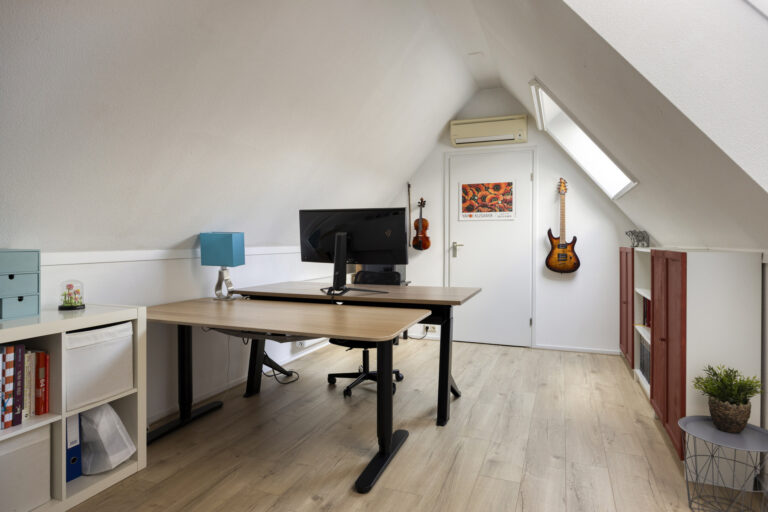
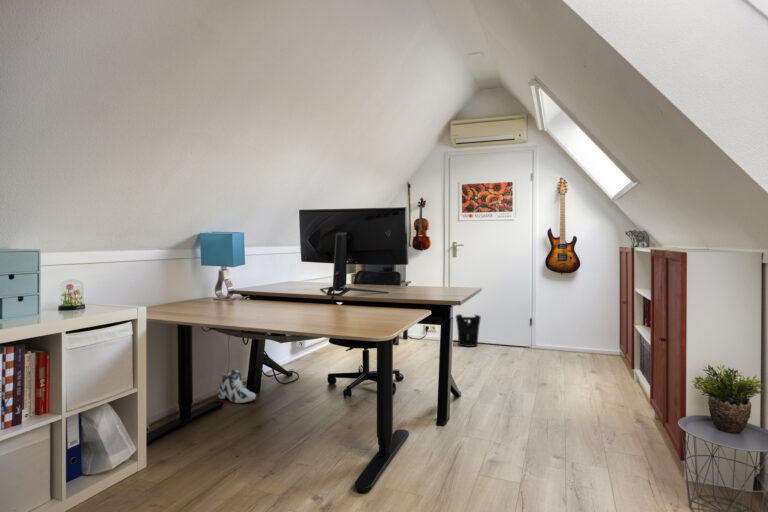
+ sneaker [217,368,257,404]
+ wastebasket [455,313,482,348]
